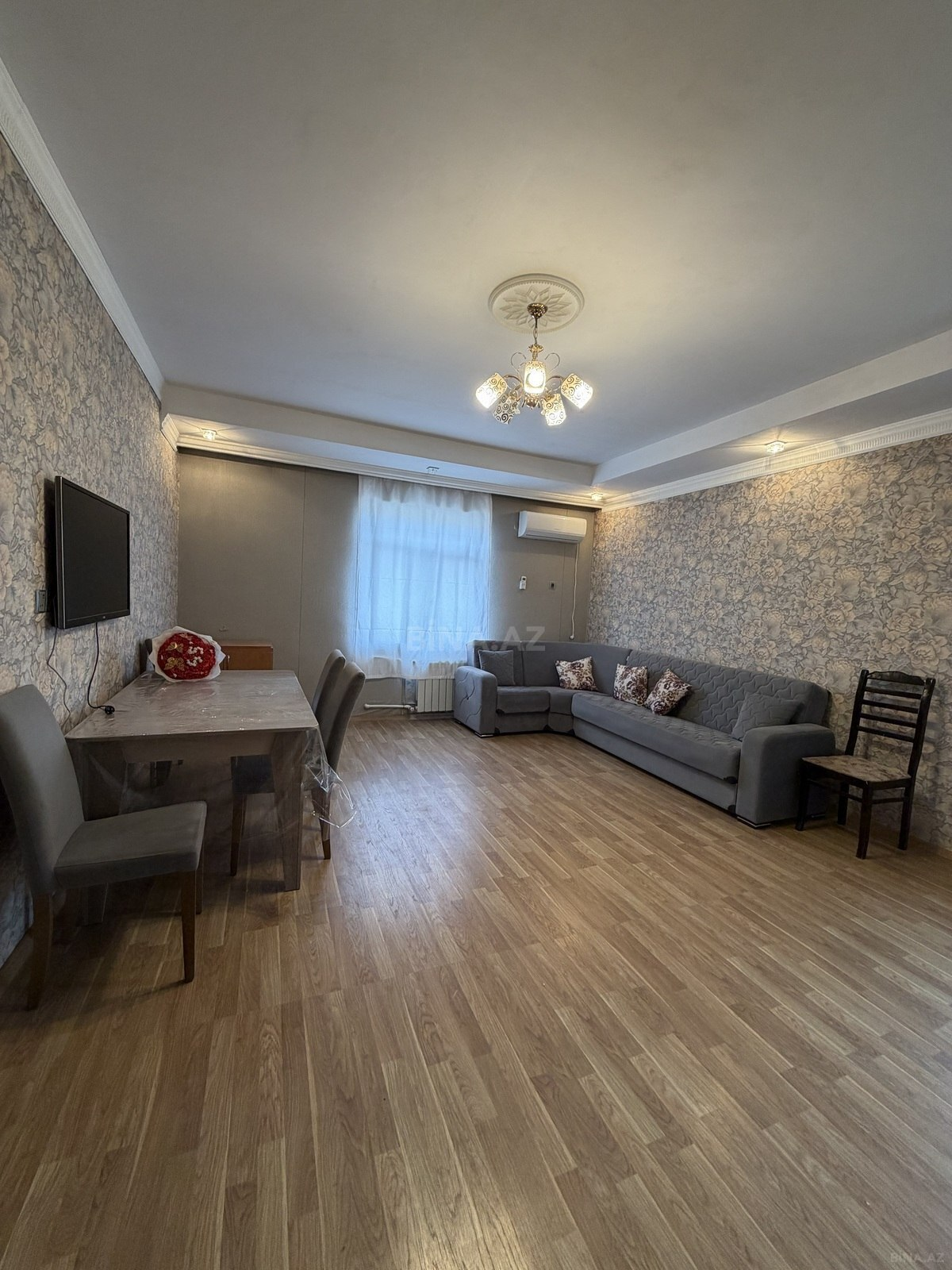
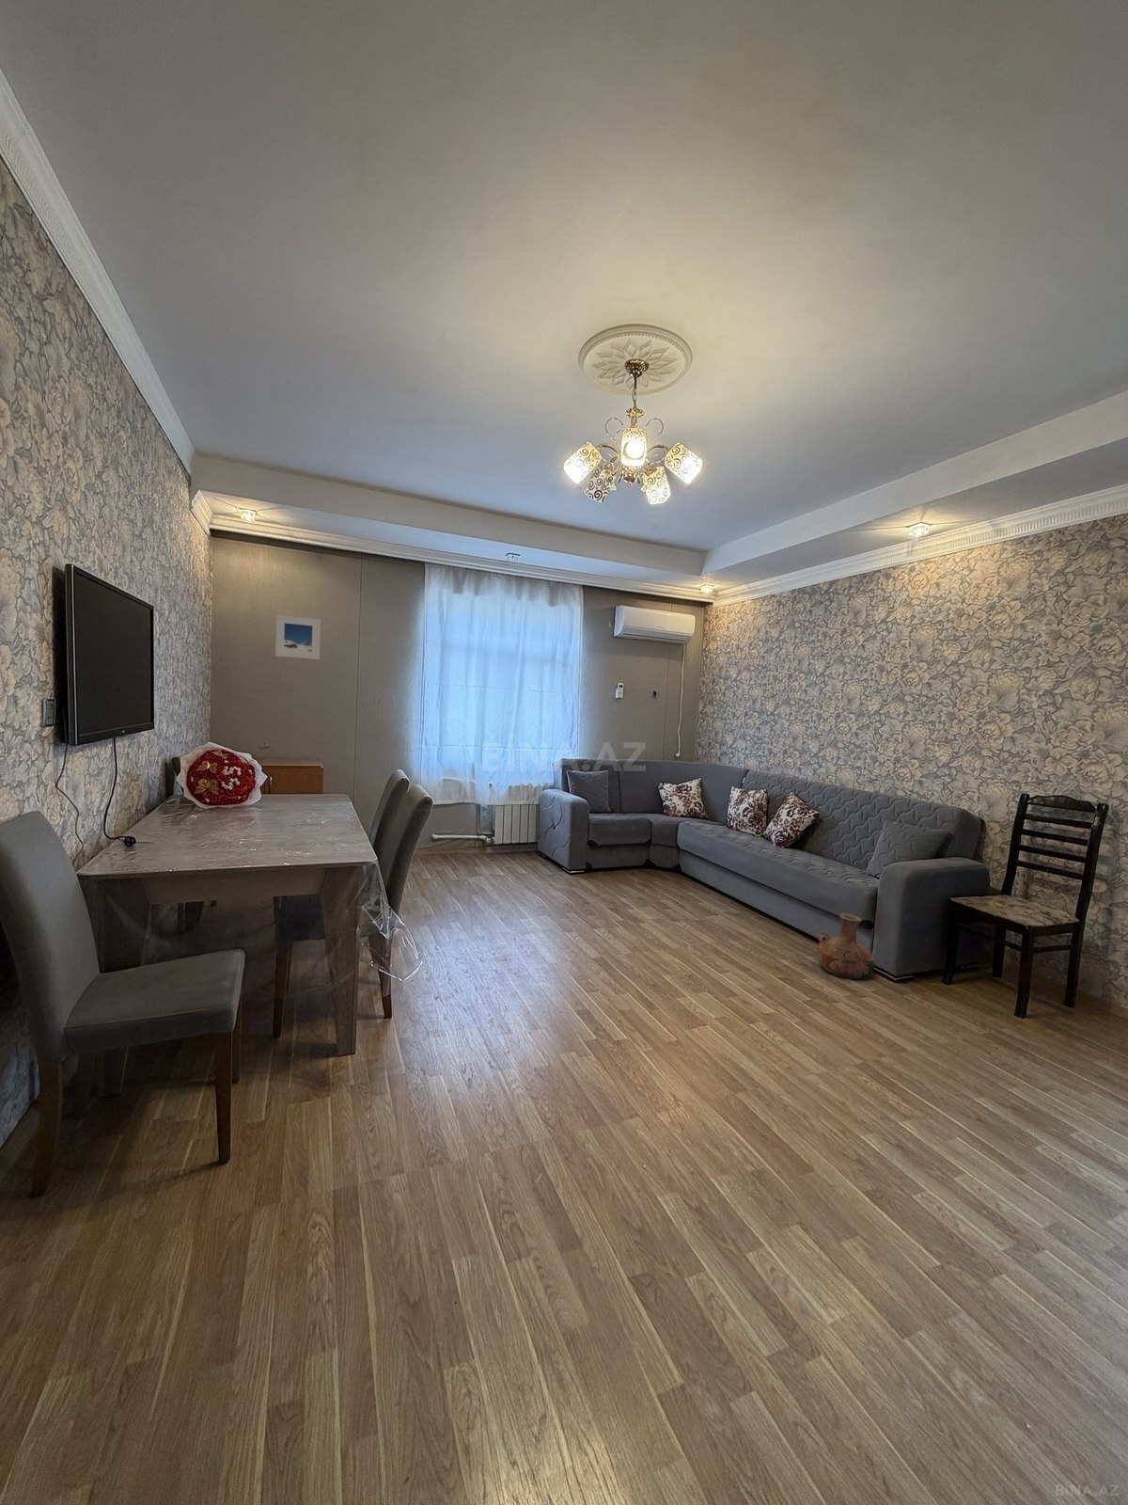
+ vase [816,912,876,980]
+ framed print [275,614,321,660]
